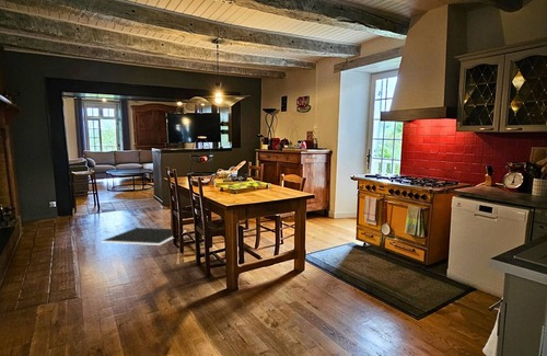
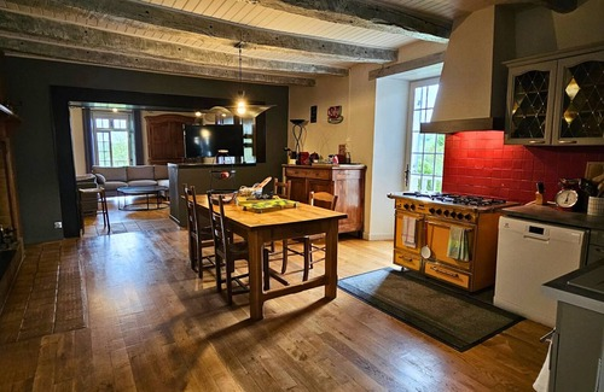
- door mat [101,227,187,246]
